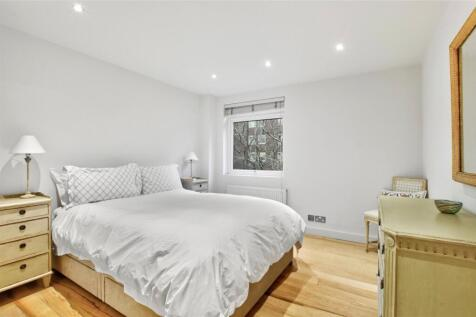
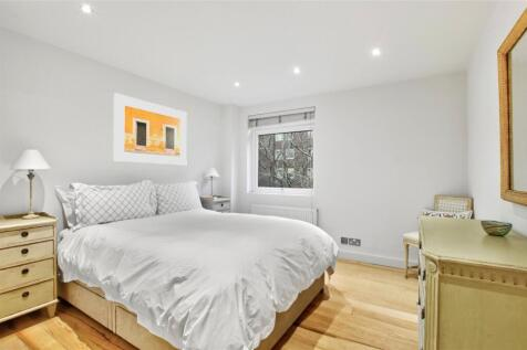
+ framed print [113,92,188,167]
